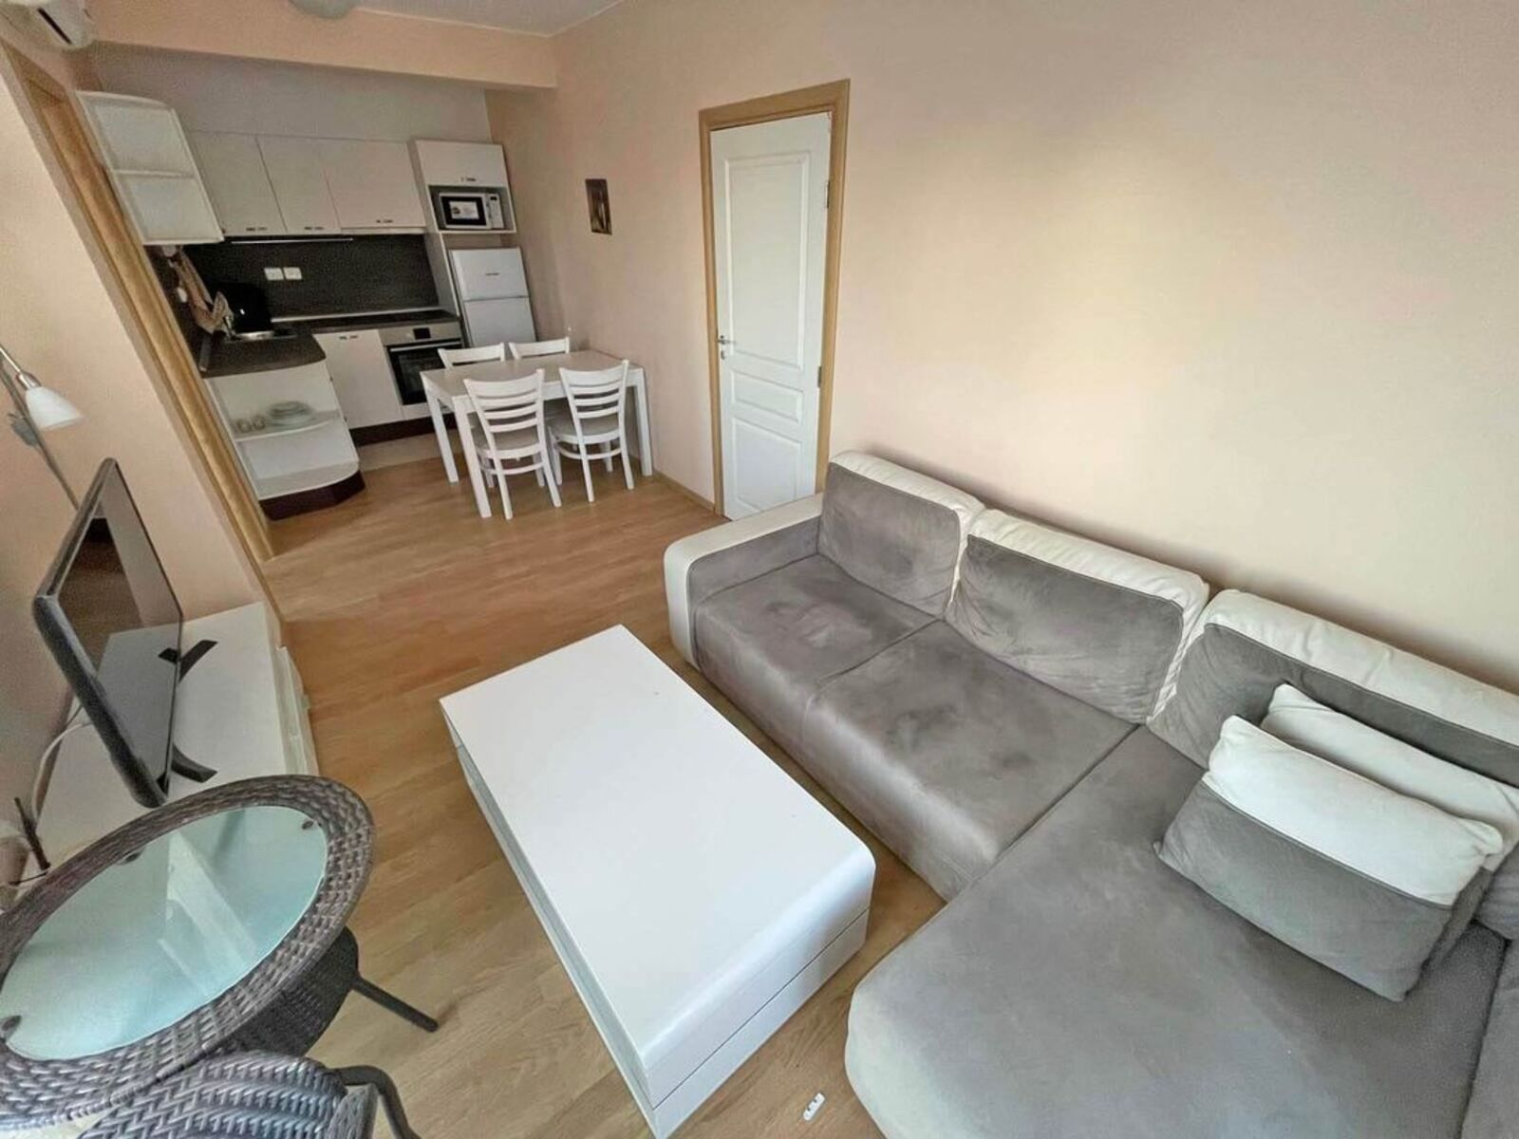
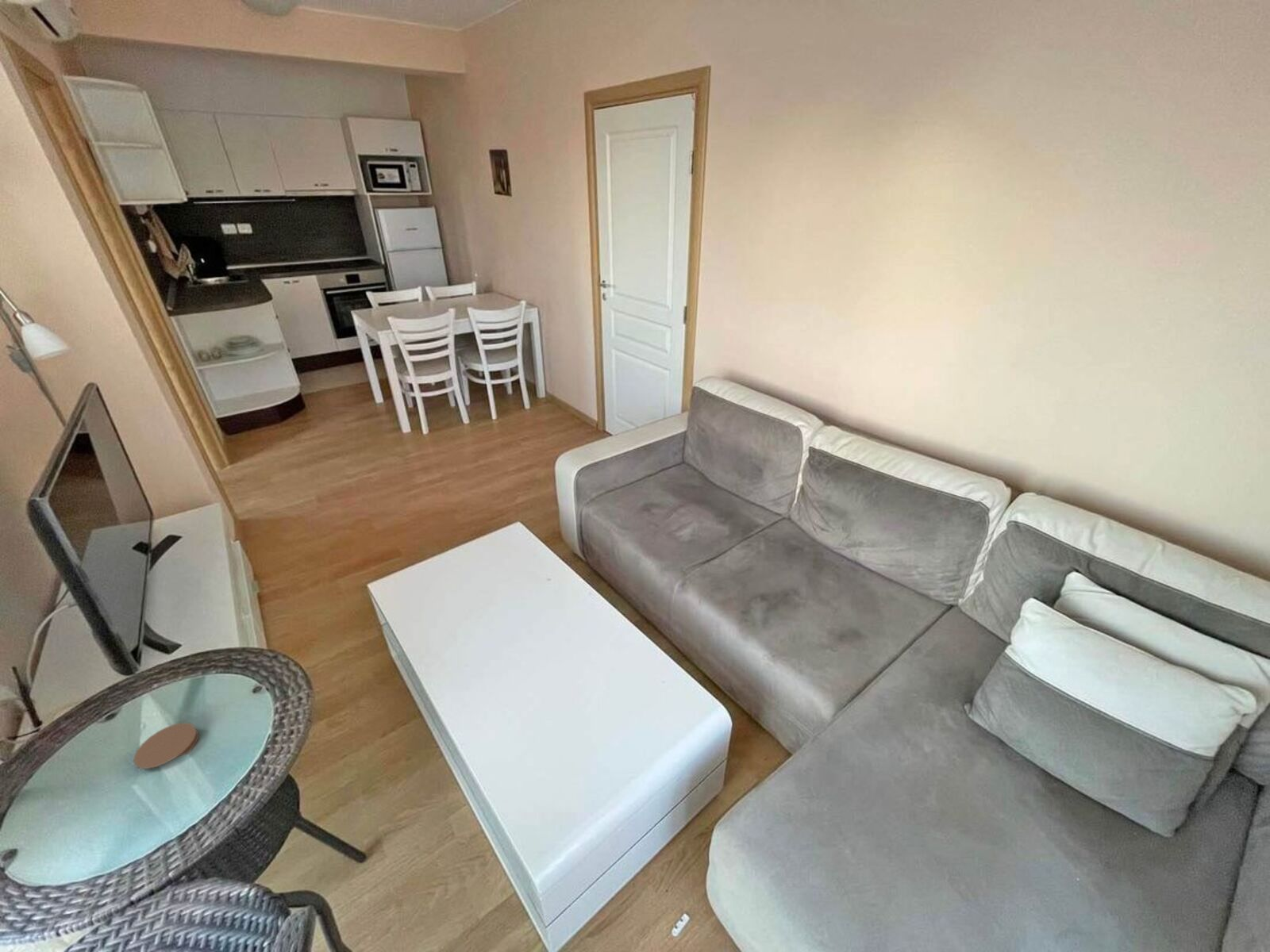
+ coaster [133,722,199,770]
